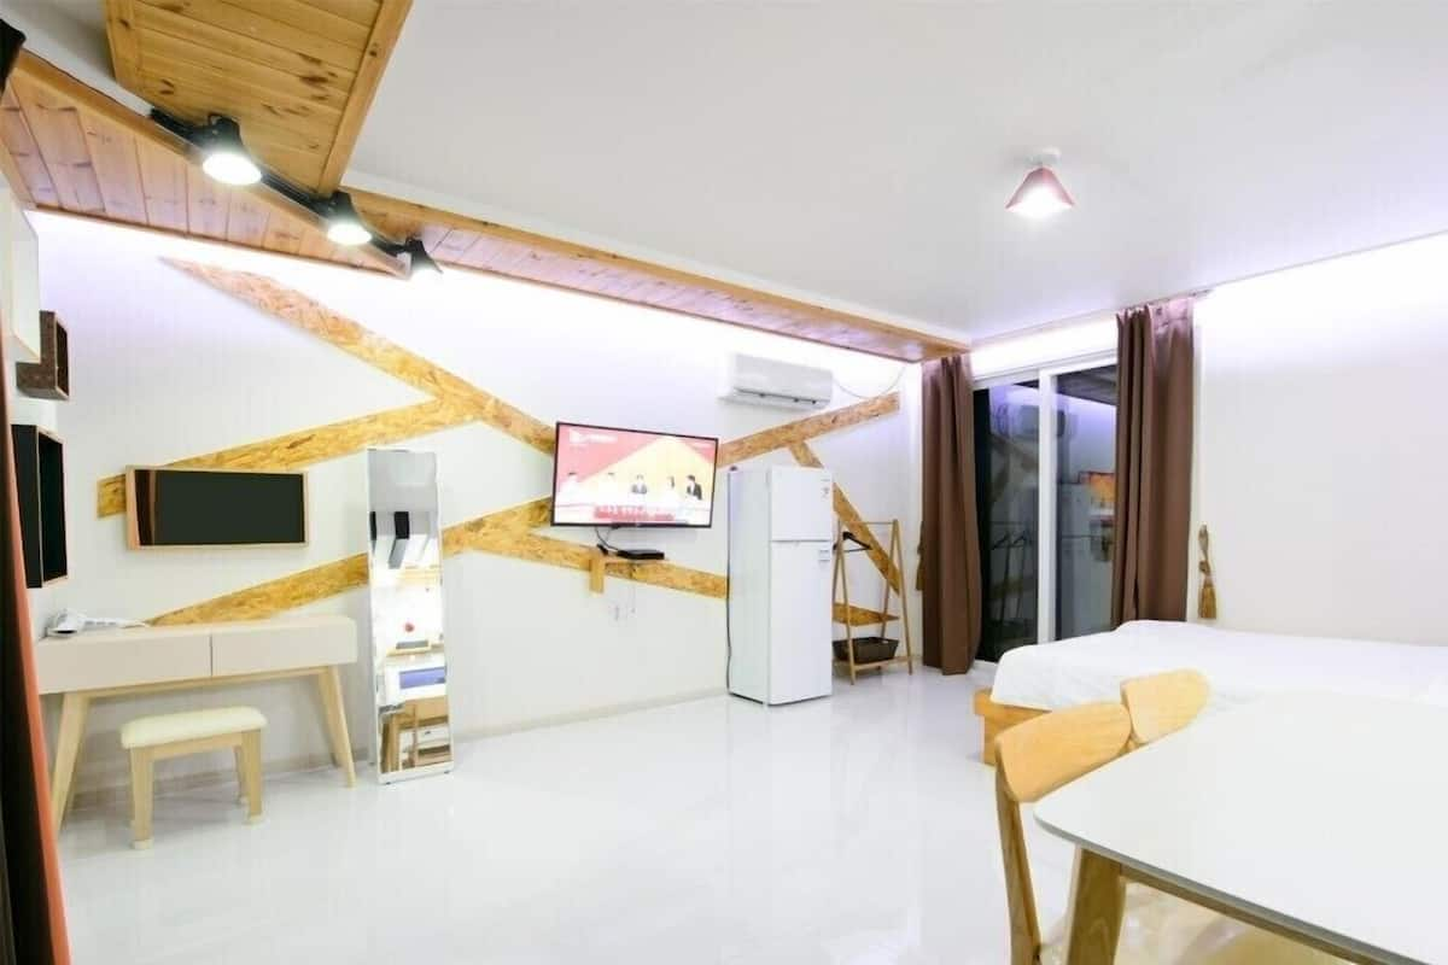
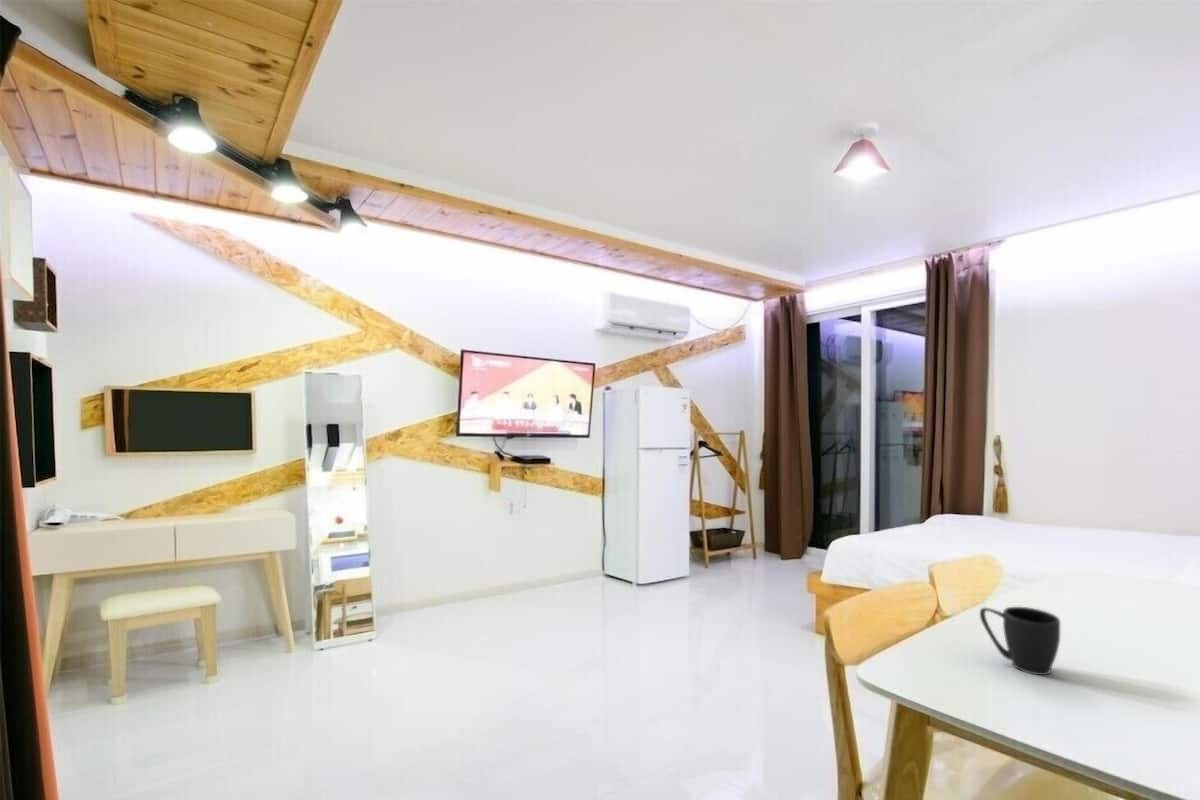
+ mug [979,606,1061,676]
